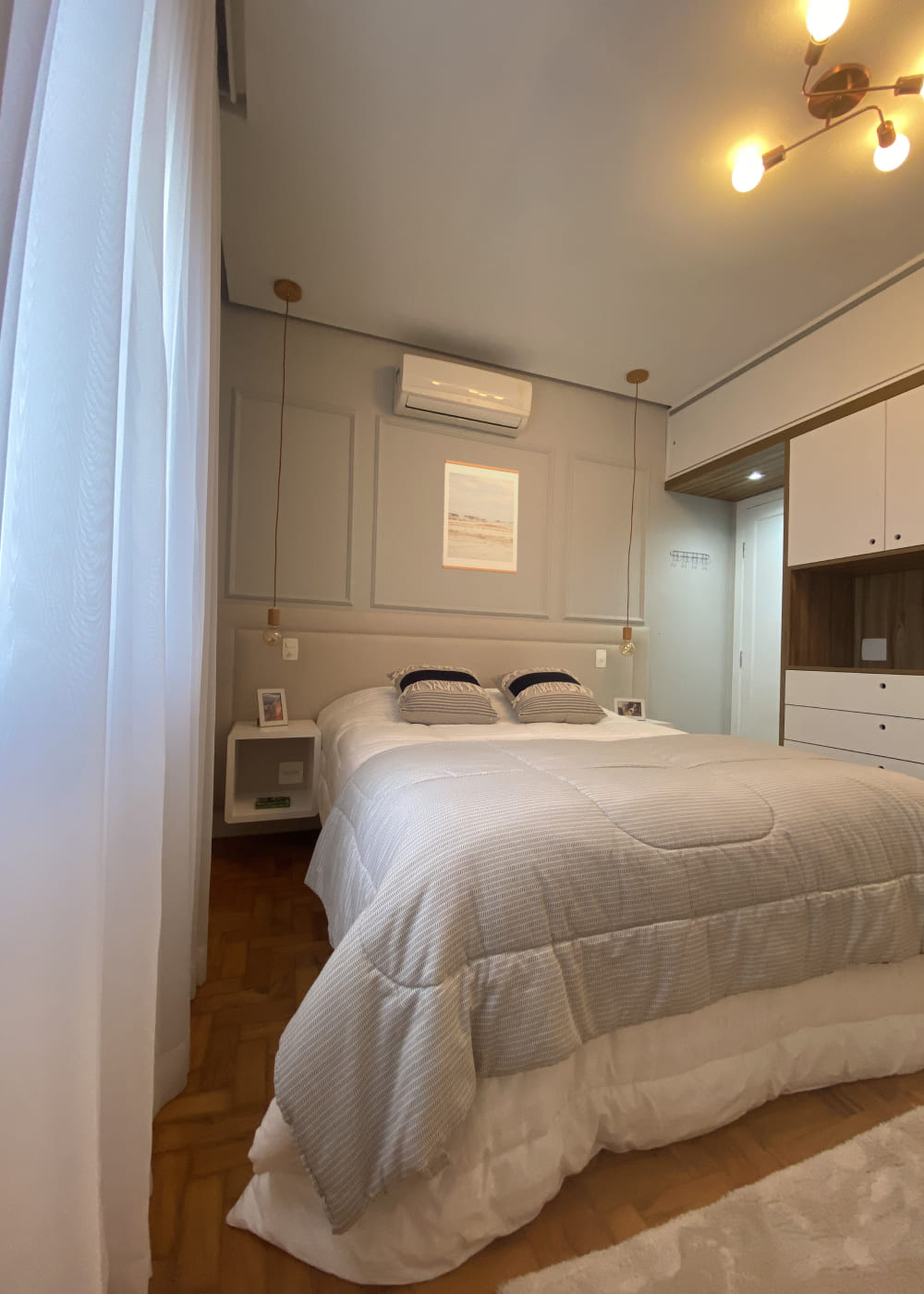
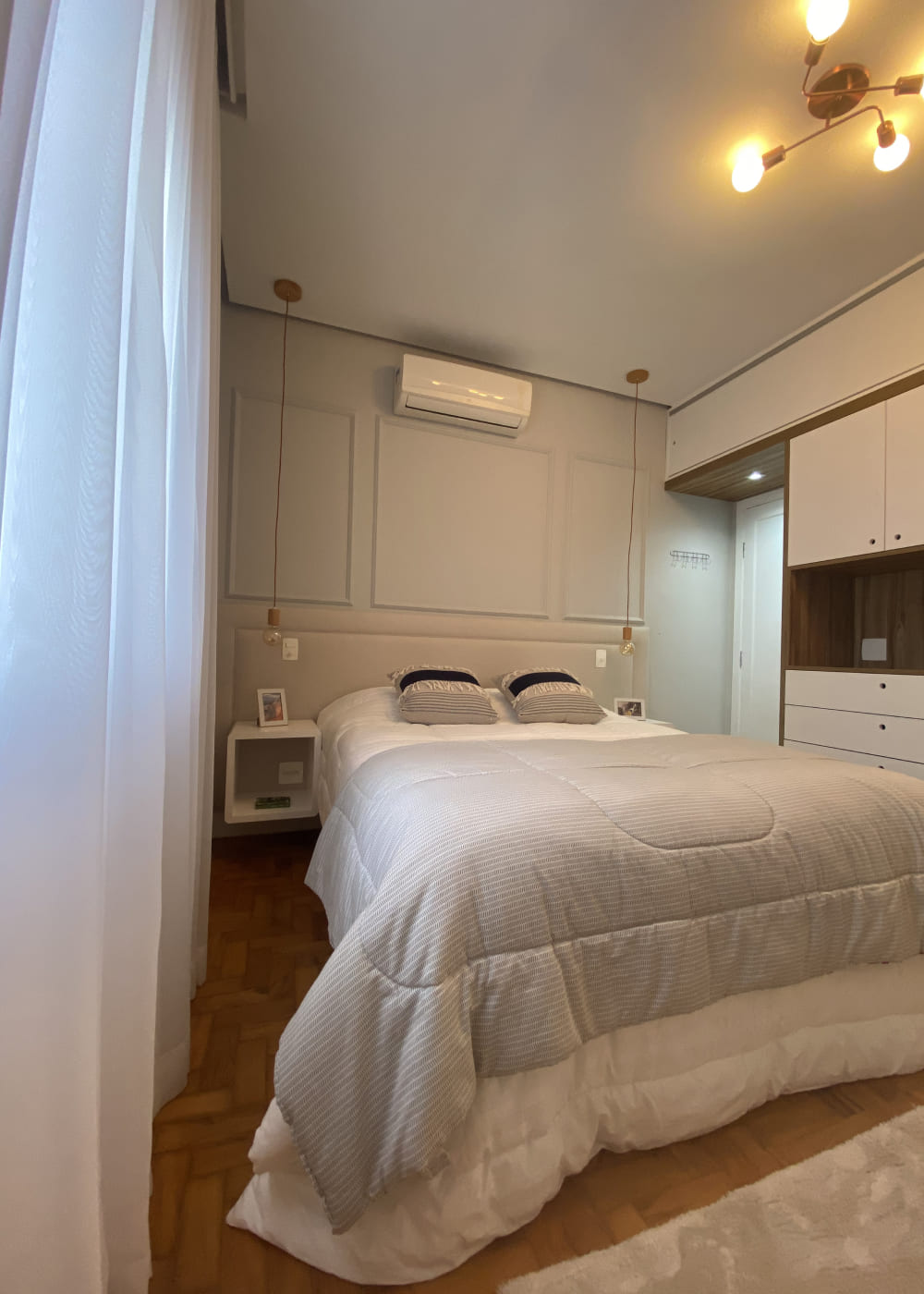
- wall art [442,458,520,575]
